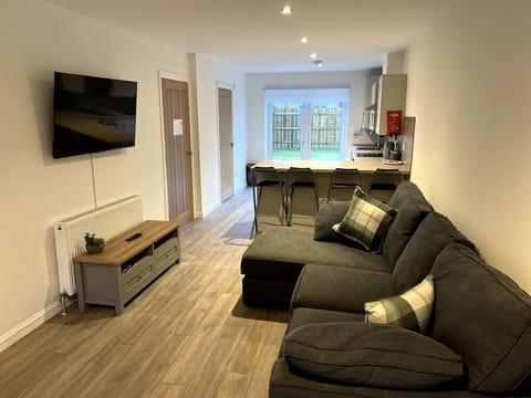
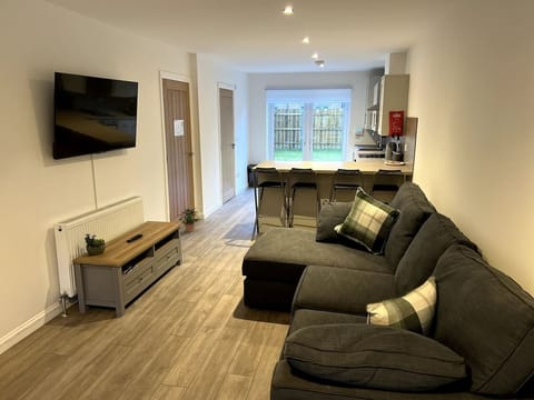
+ potted plant [177,207,201,233]
